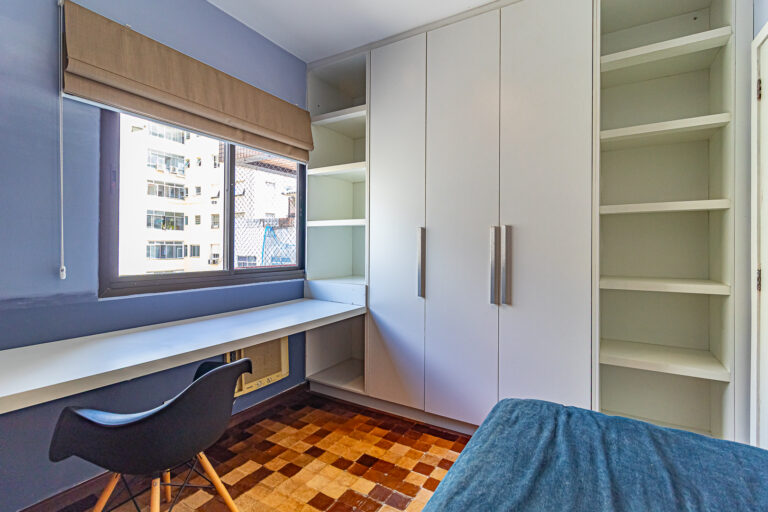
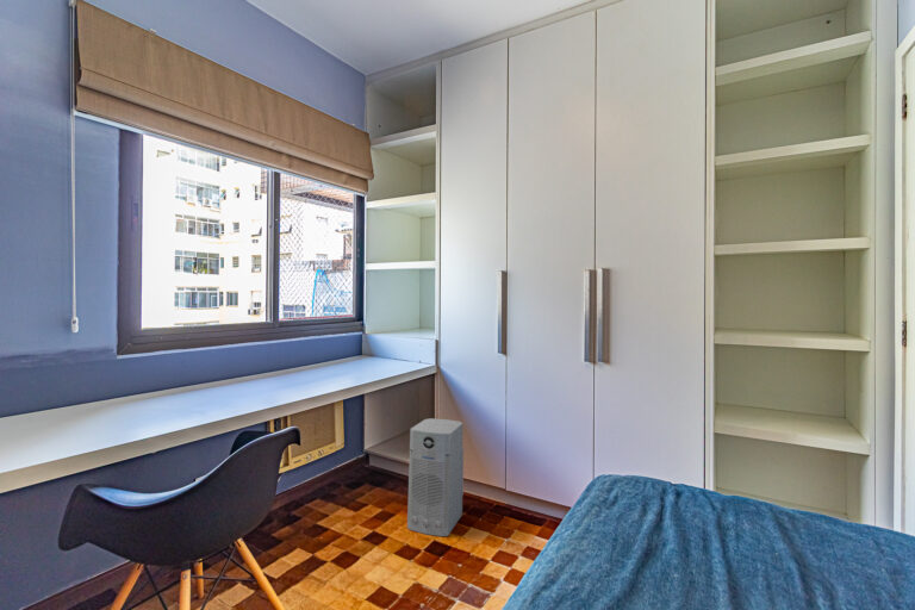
+ air purifier [406,417,465,537]
